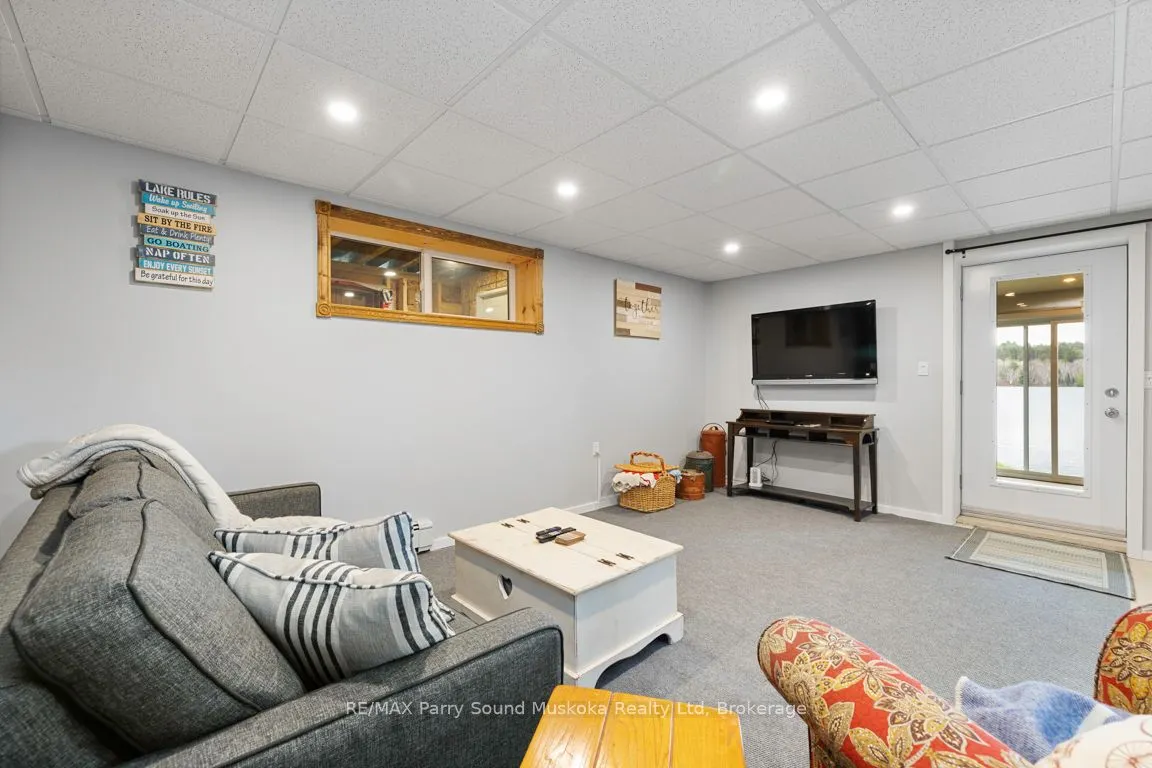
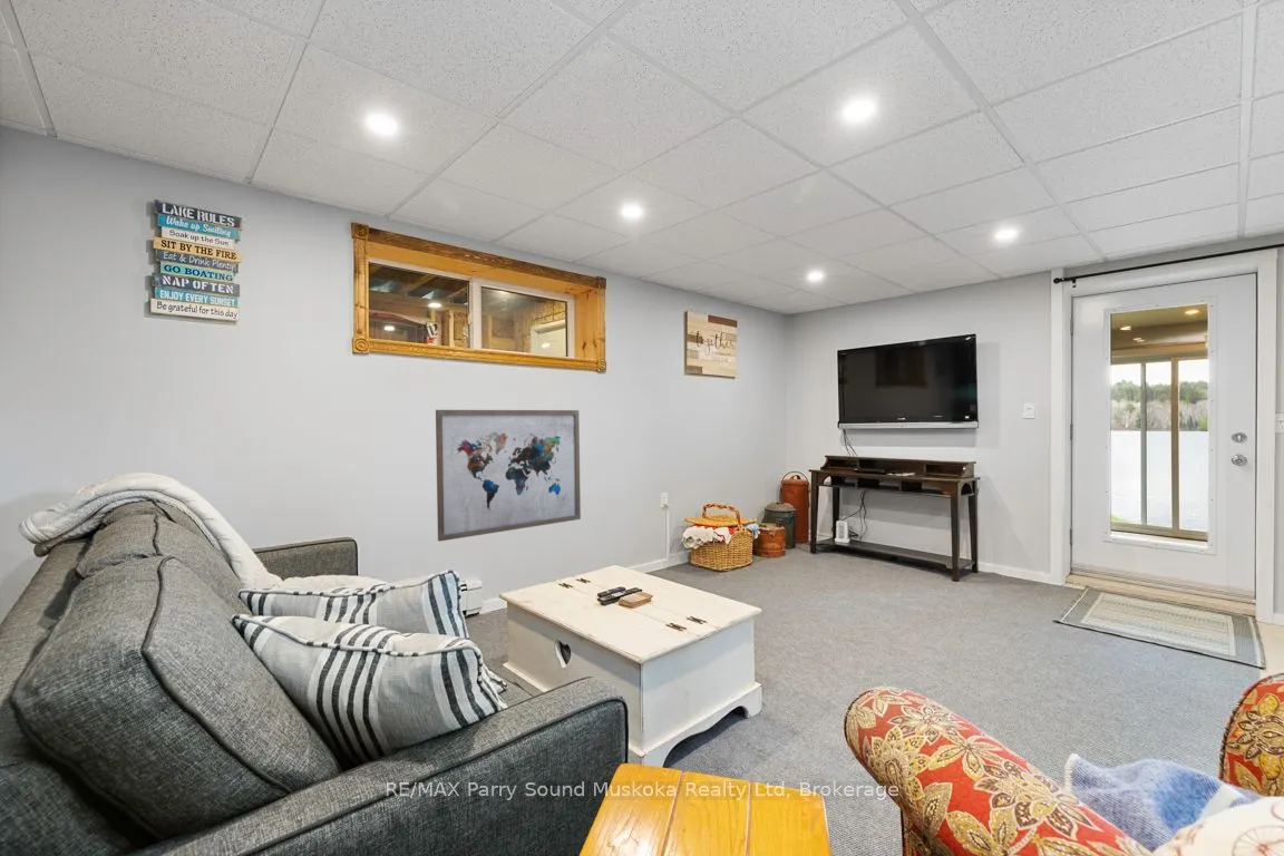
+ wall art [435,409,582,543]
